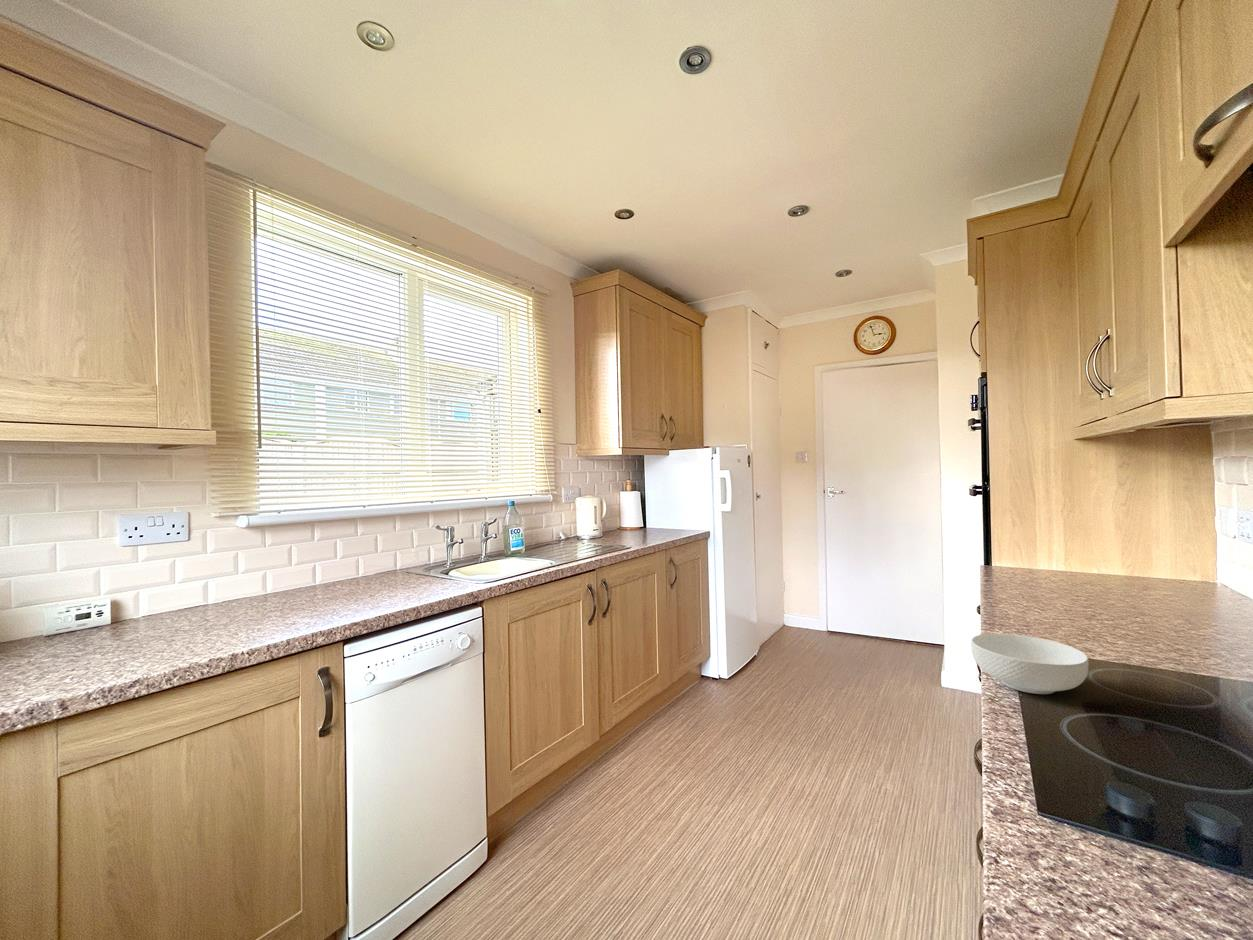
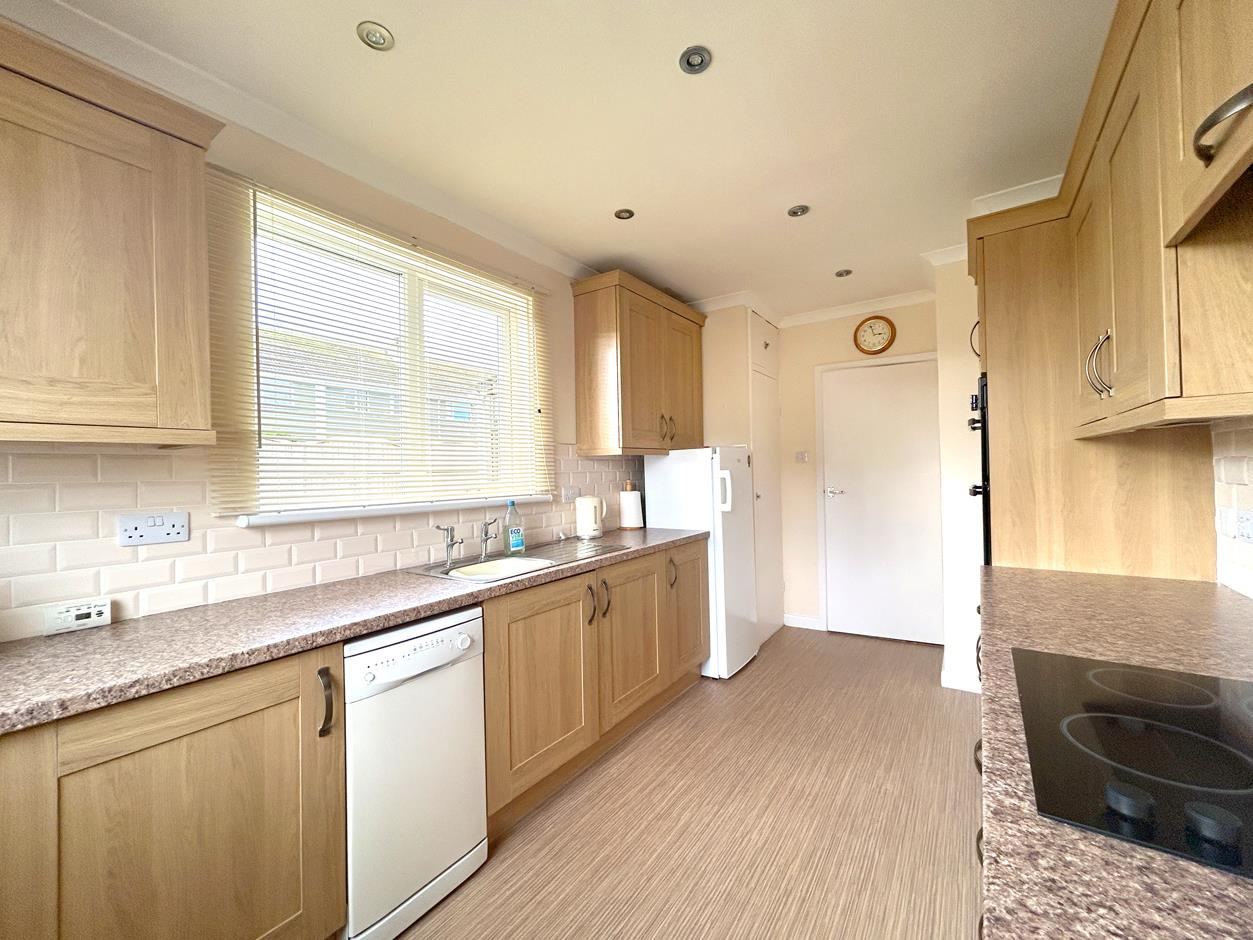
- cereal bowl [970,633,1090,695]
